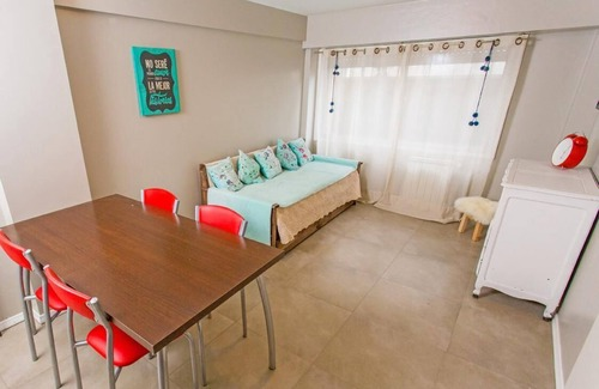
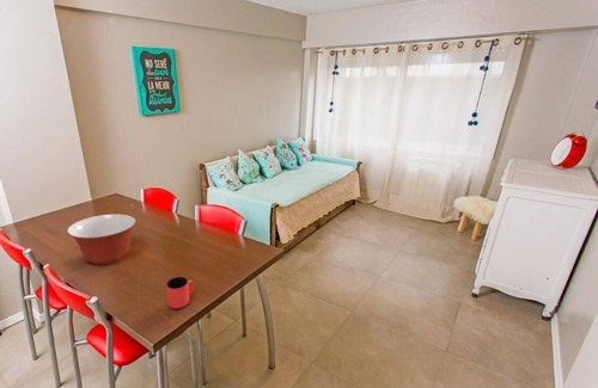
+ cup [165,276,194,309]
+ mixing bowl [66,213,138,265]
